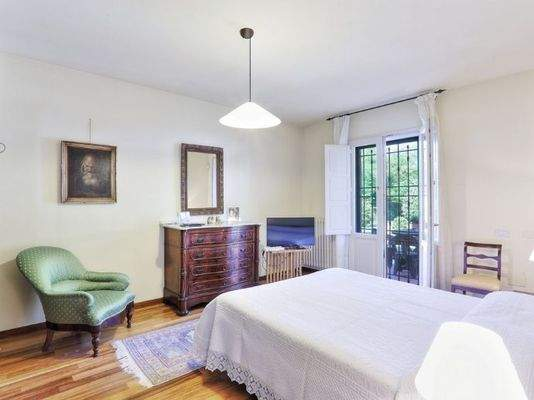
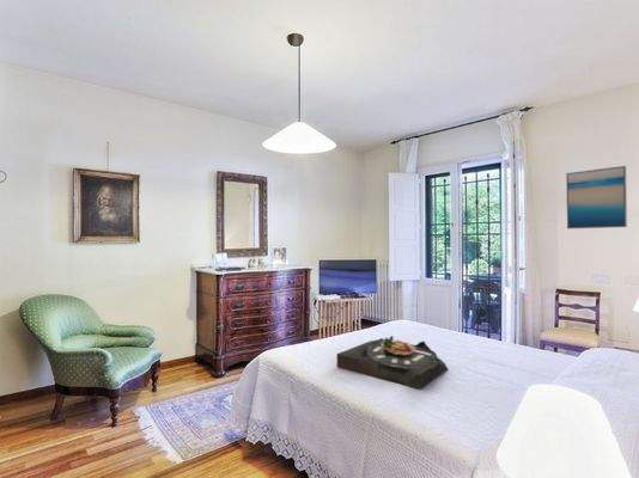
+ wall art [565,165,628,229]
+ serving tray [336,335,449,391]
